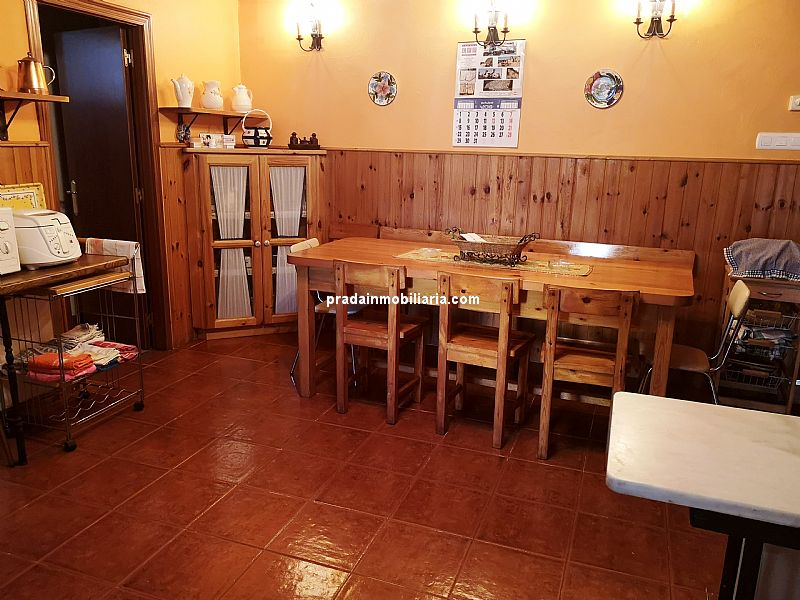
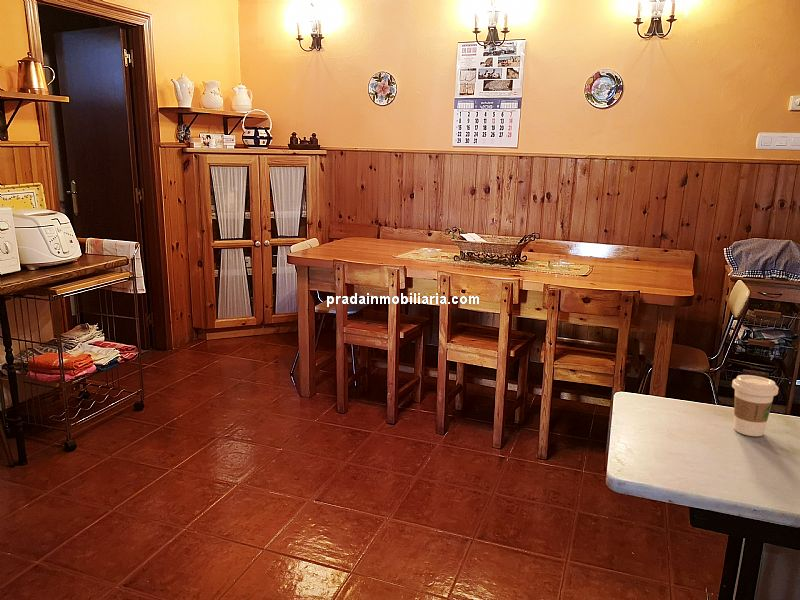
+ coffee cup [731,374,780,437]
